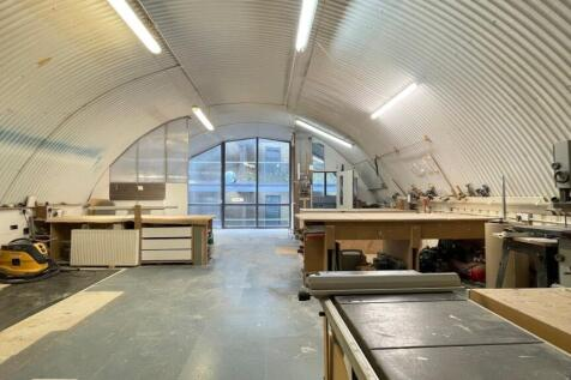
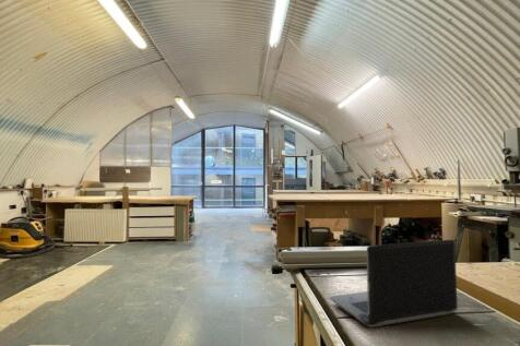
+ laptop computer [329,239,459,329]
